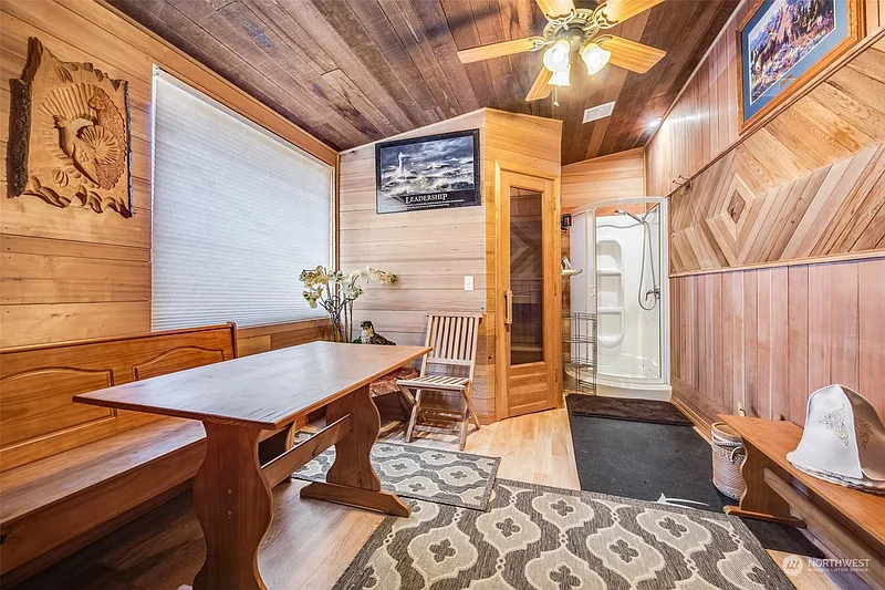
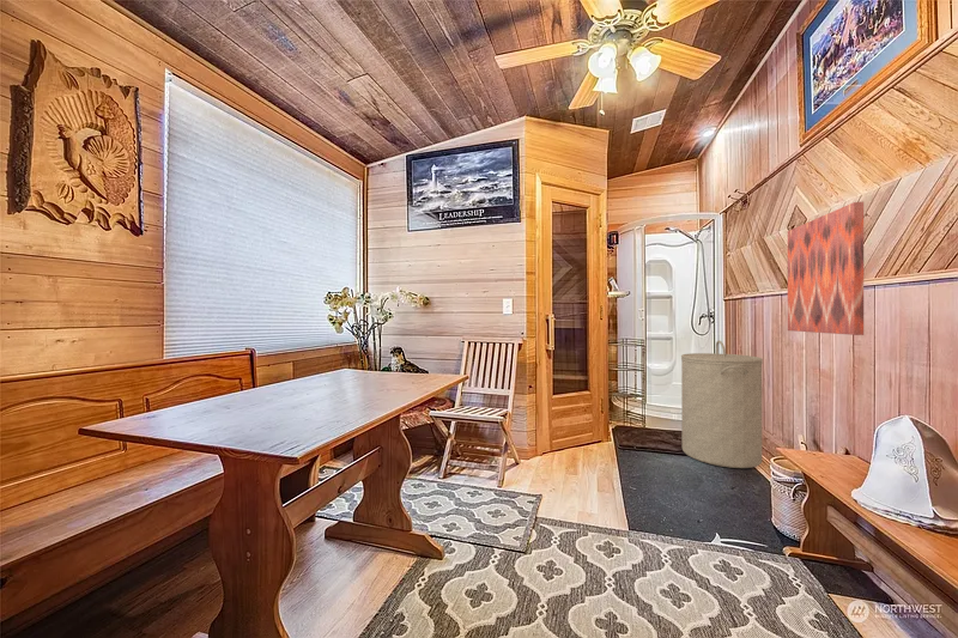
+ laundry hamper [680,340,764,469]
+ wall art [787,201,865,336]
